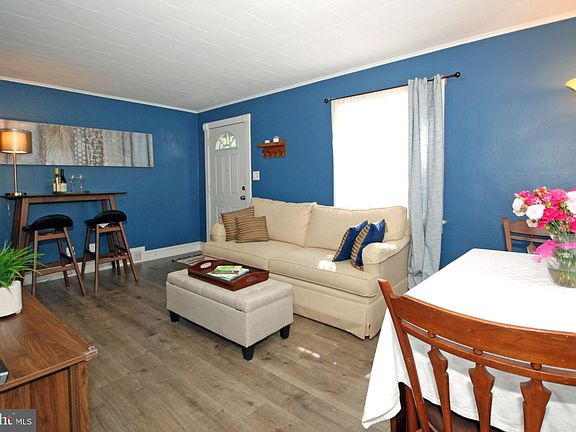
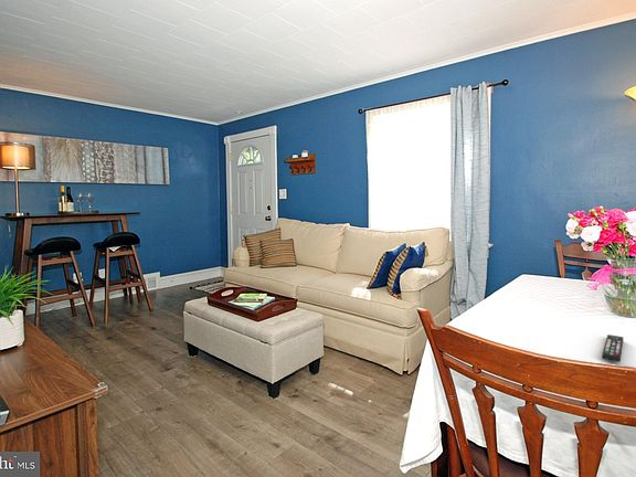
+ remote control [601,333,625,363]
